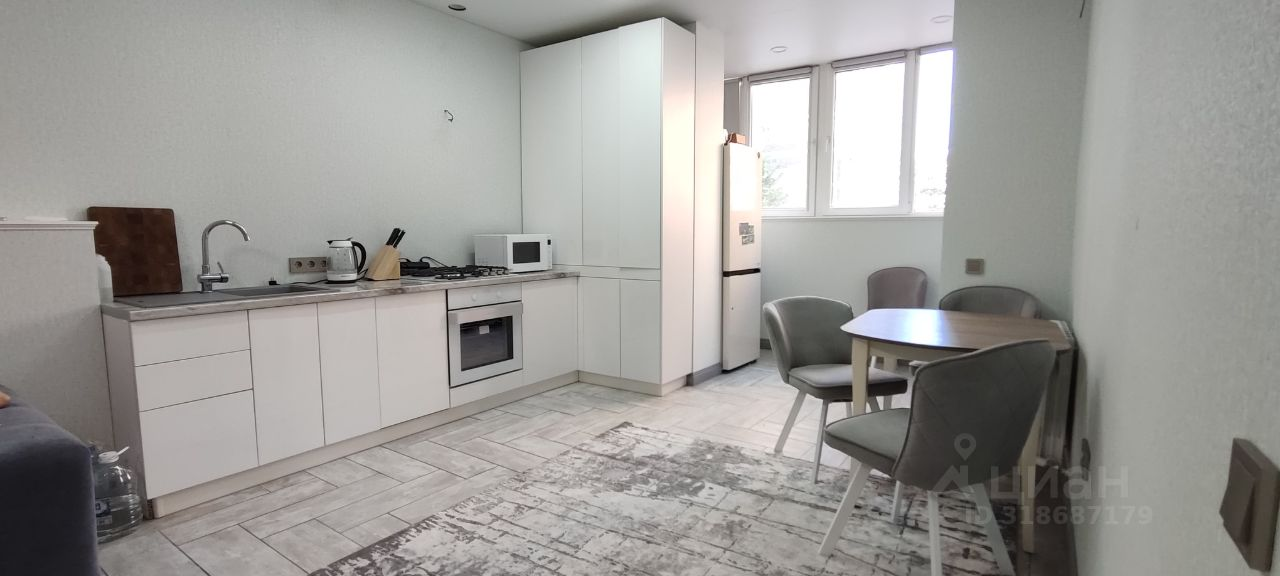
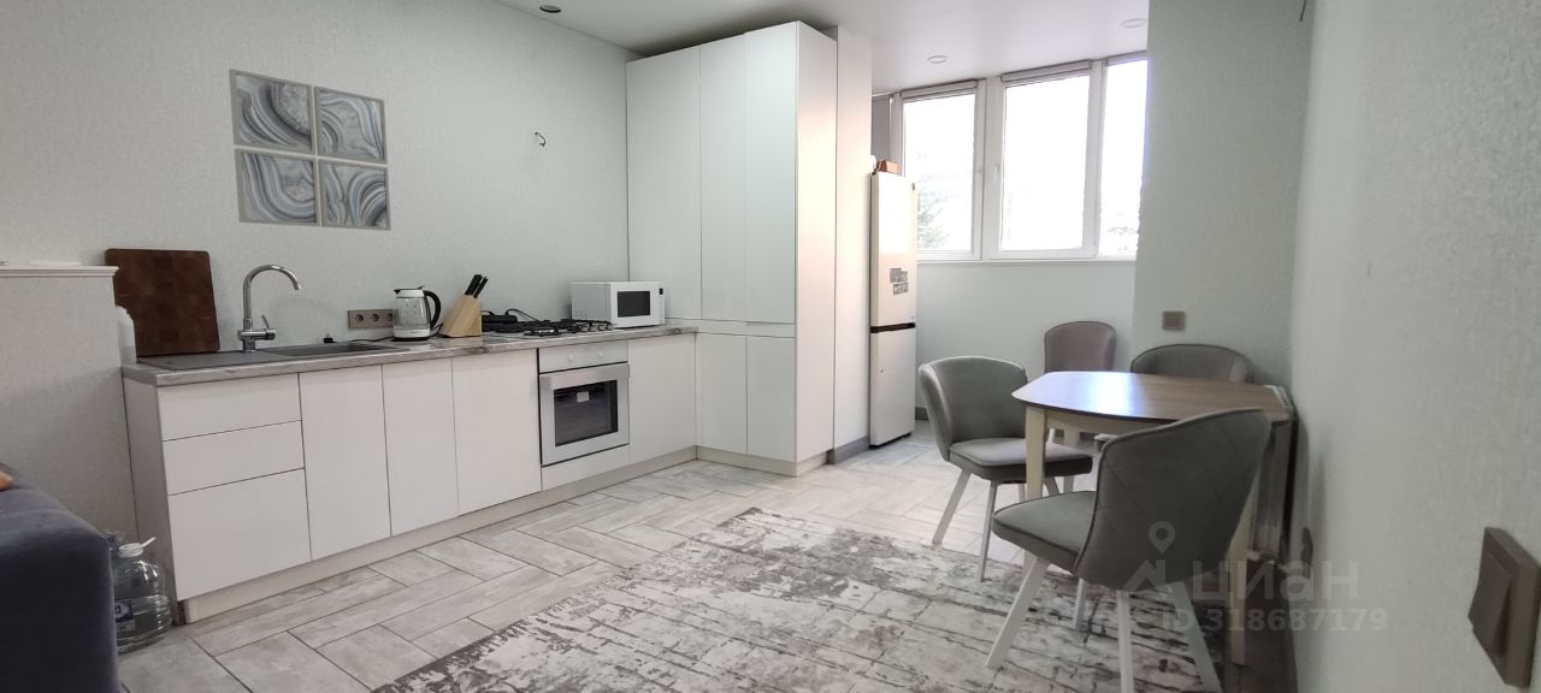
+ wall art [228,67,392,232]
